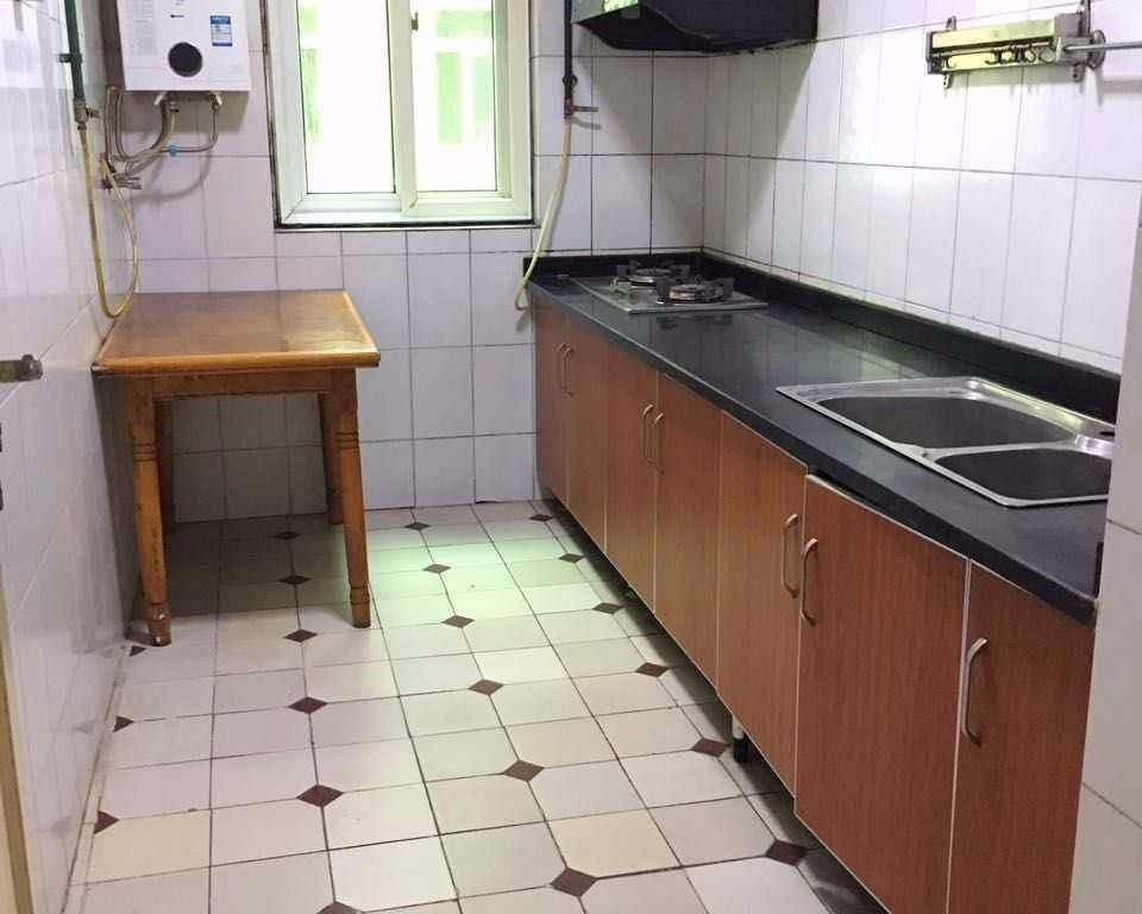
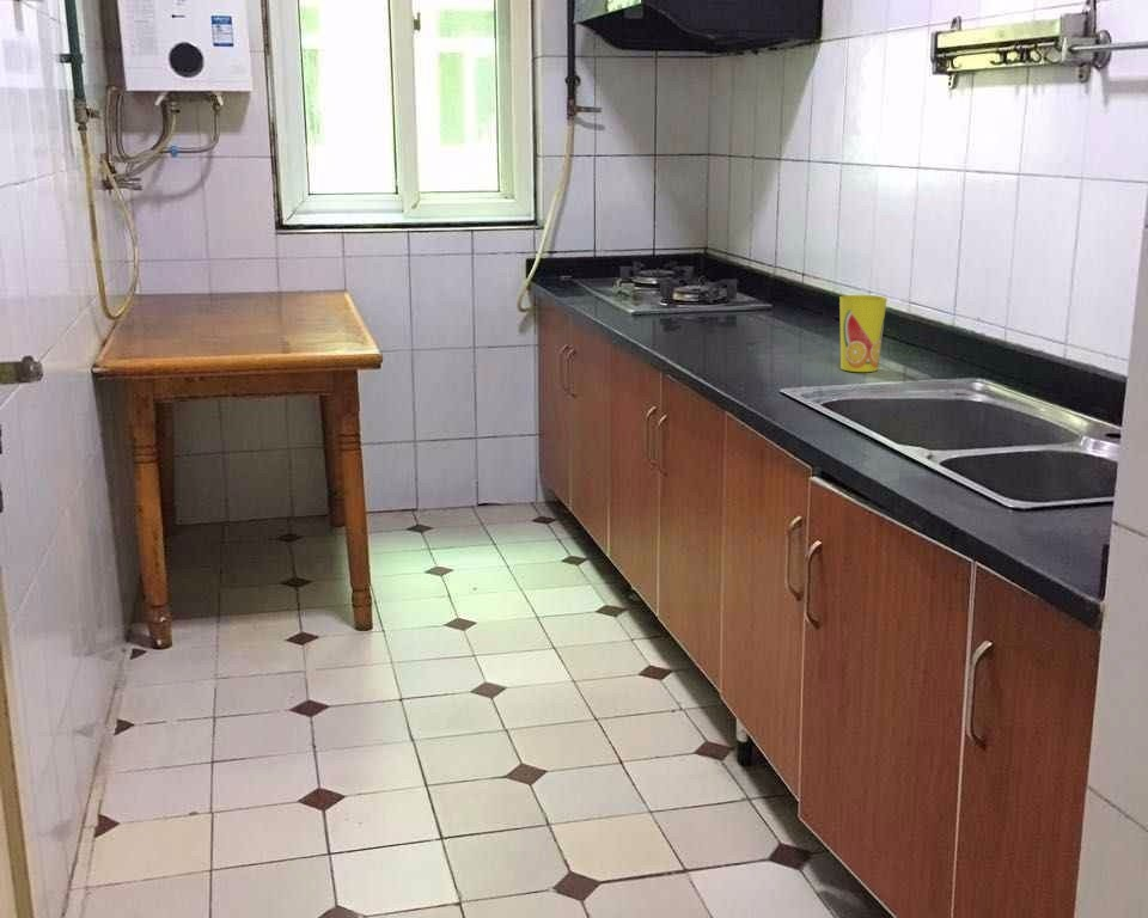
+ cup [838,294,889,373]
